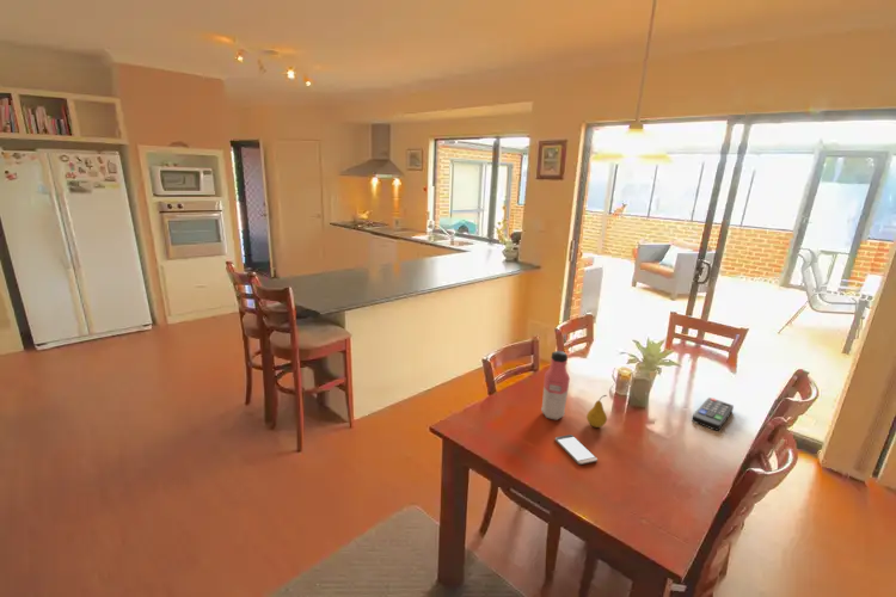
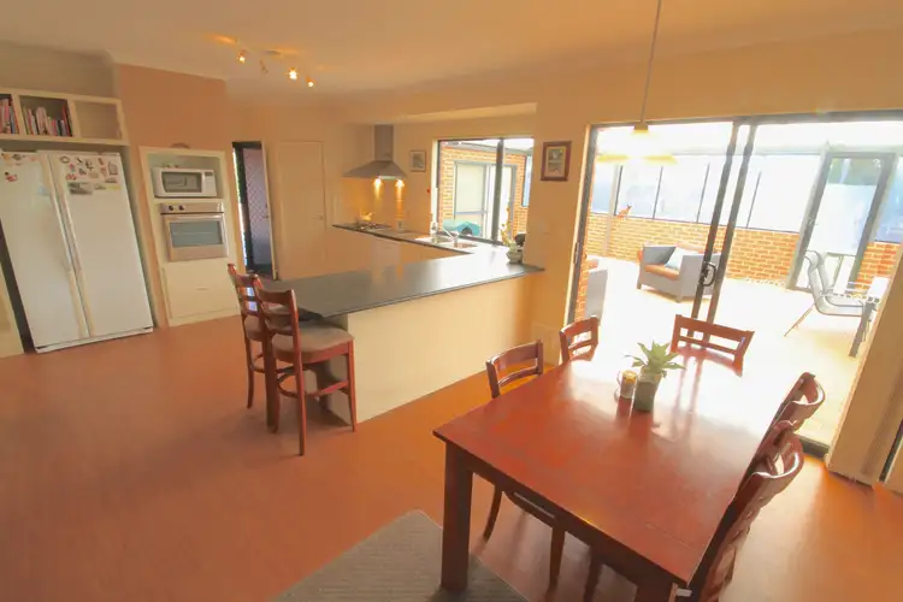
- water bottle [540,350,571,421]
- fruit [585,394,608,429]
- smartphone [554,433,599,466]
- remote control [691,396,735,432]
